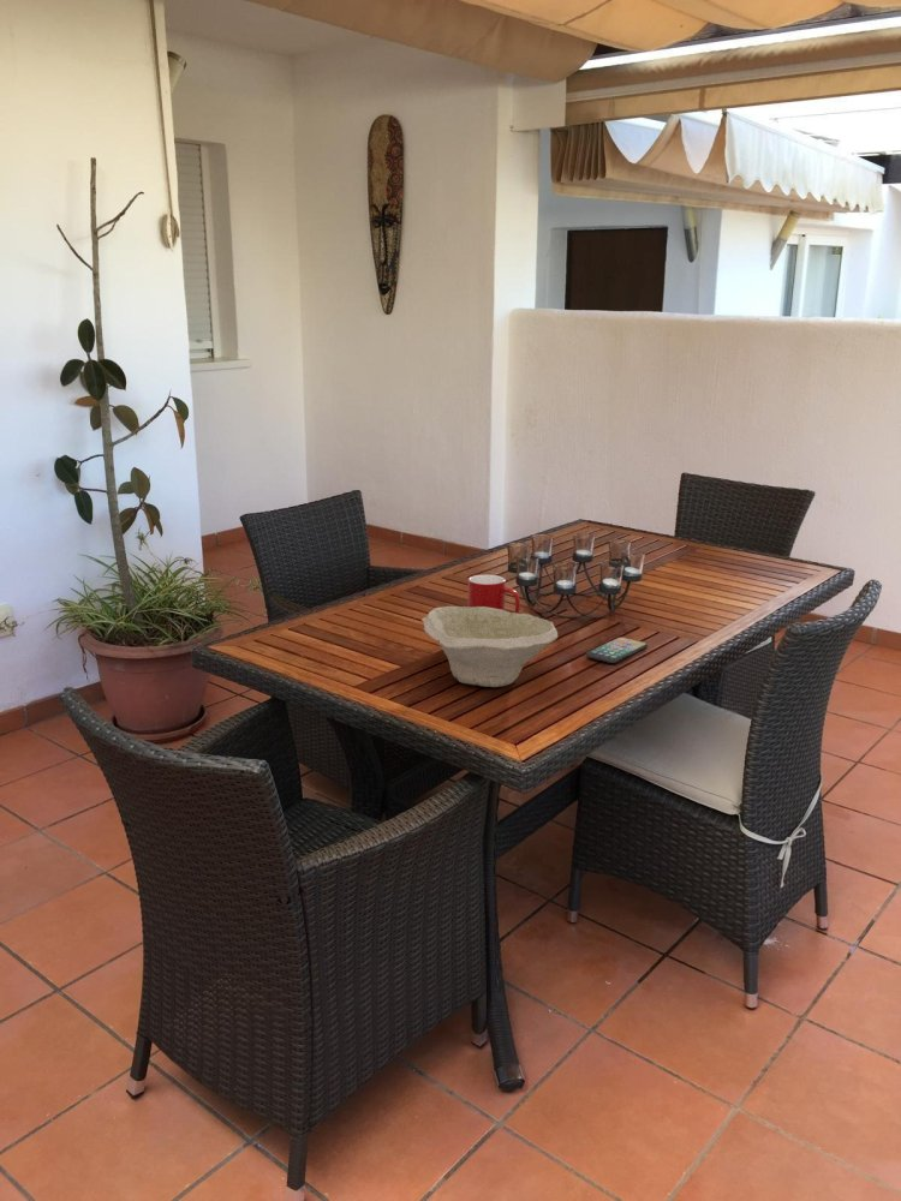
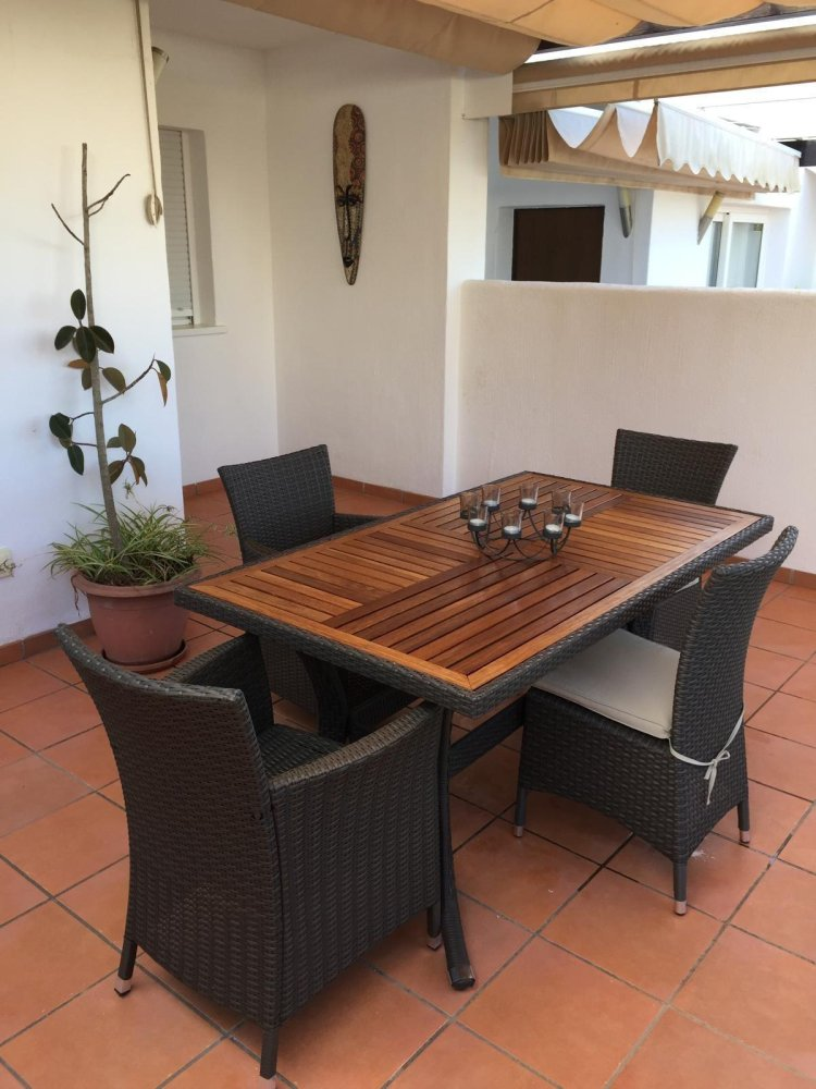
- bowl [420,605,559,688]
- cup [467,574,521,614]
- smartphone [585,637,649,664]
